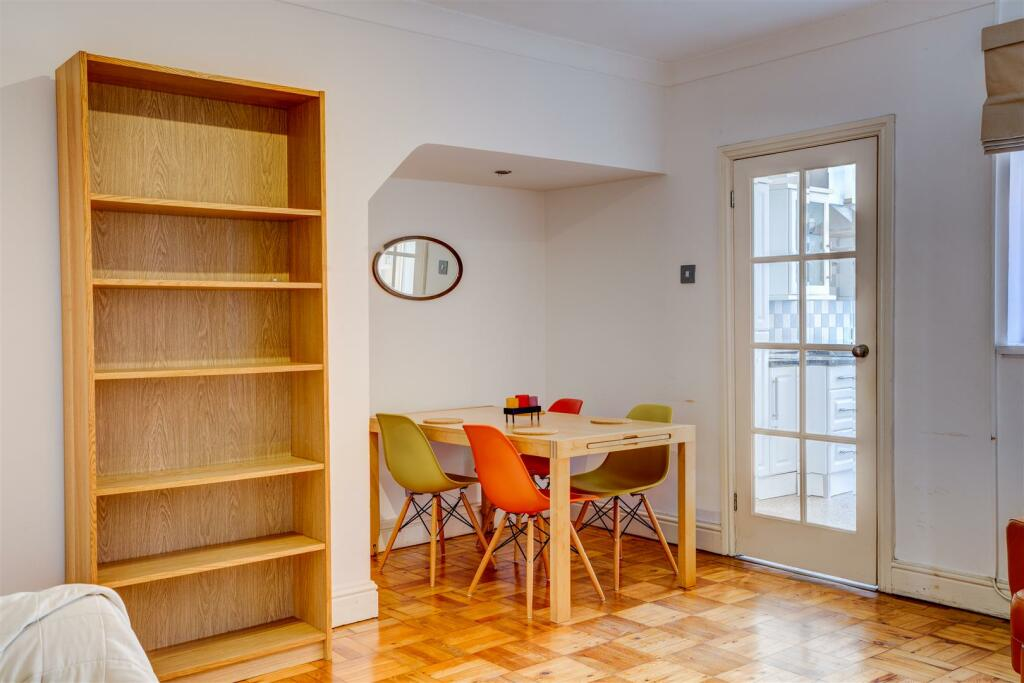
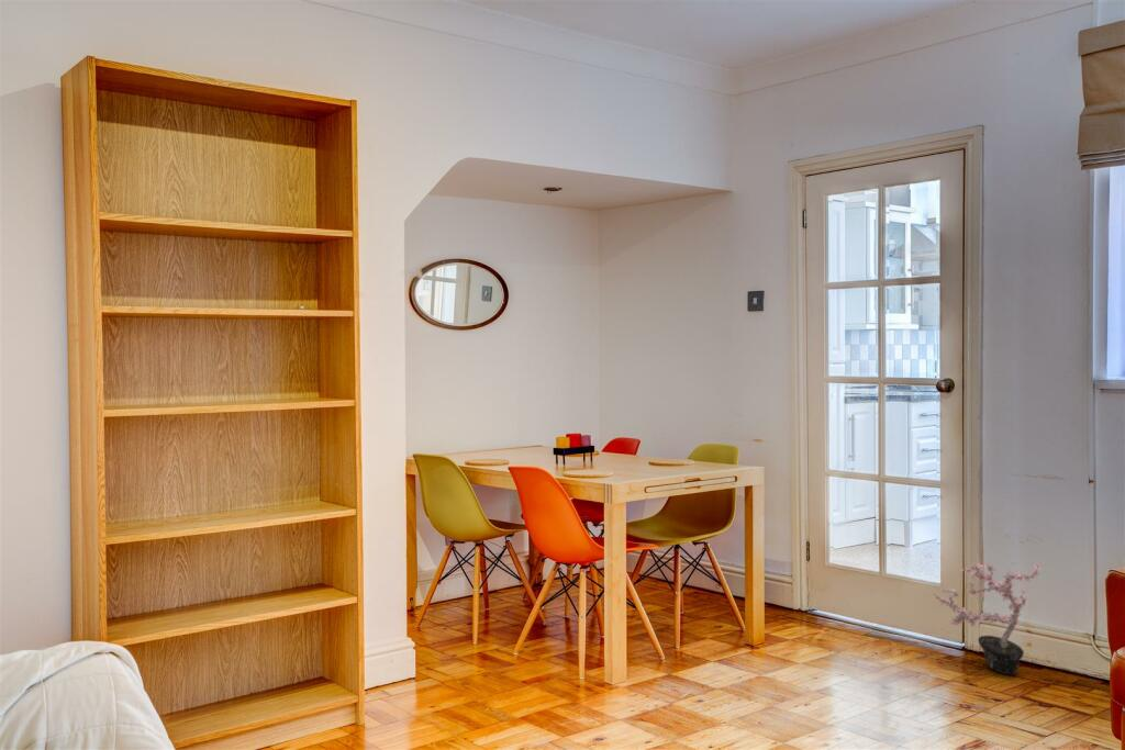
+ potted plant [932,560,1043,676]
